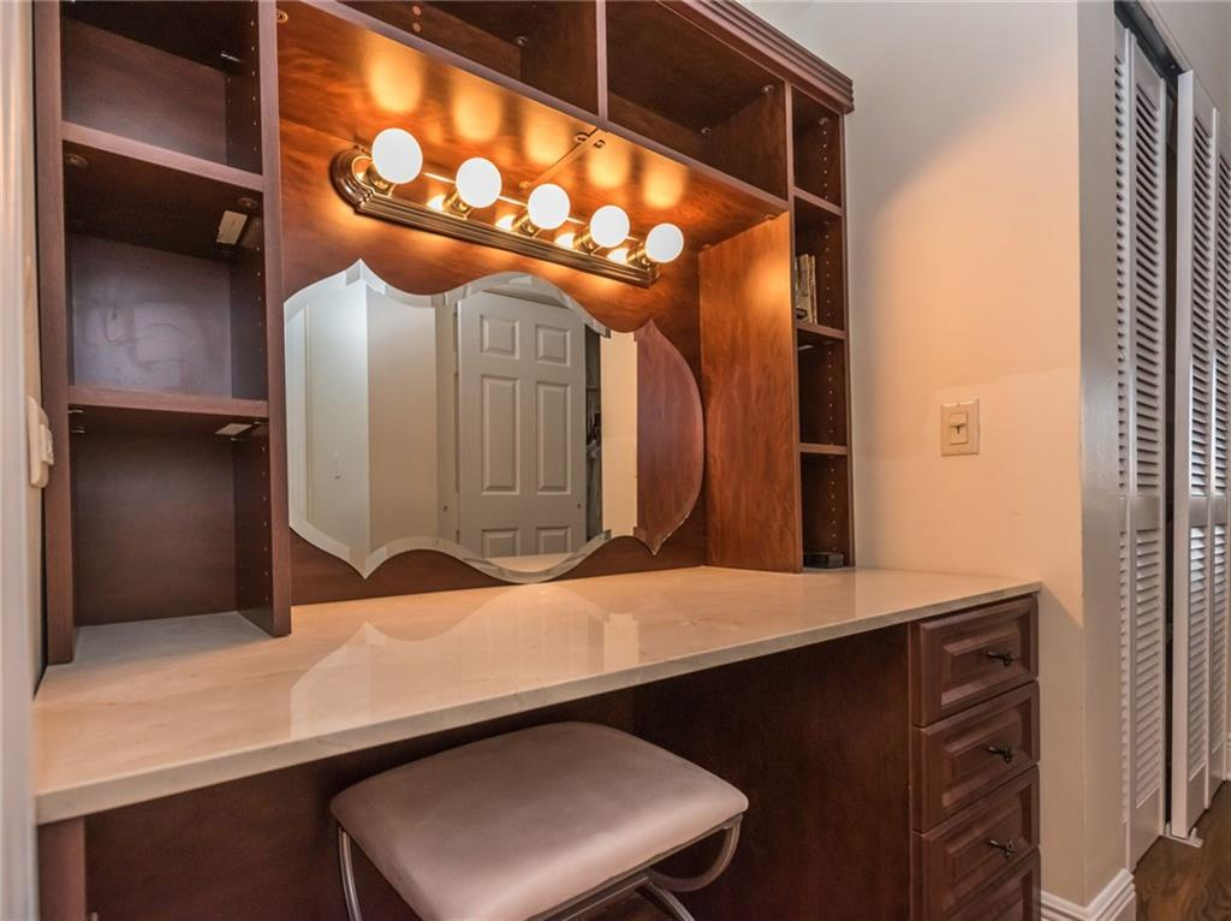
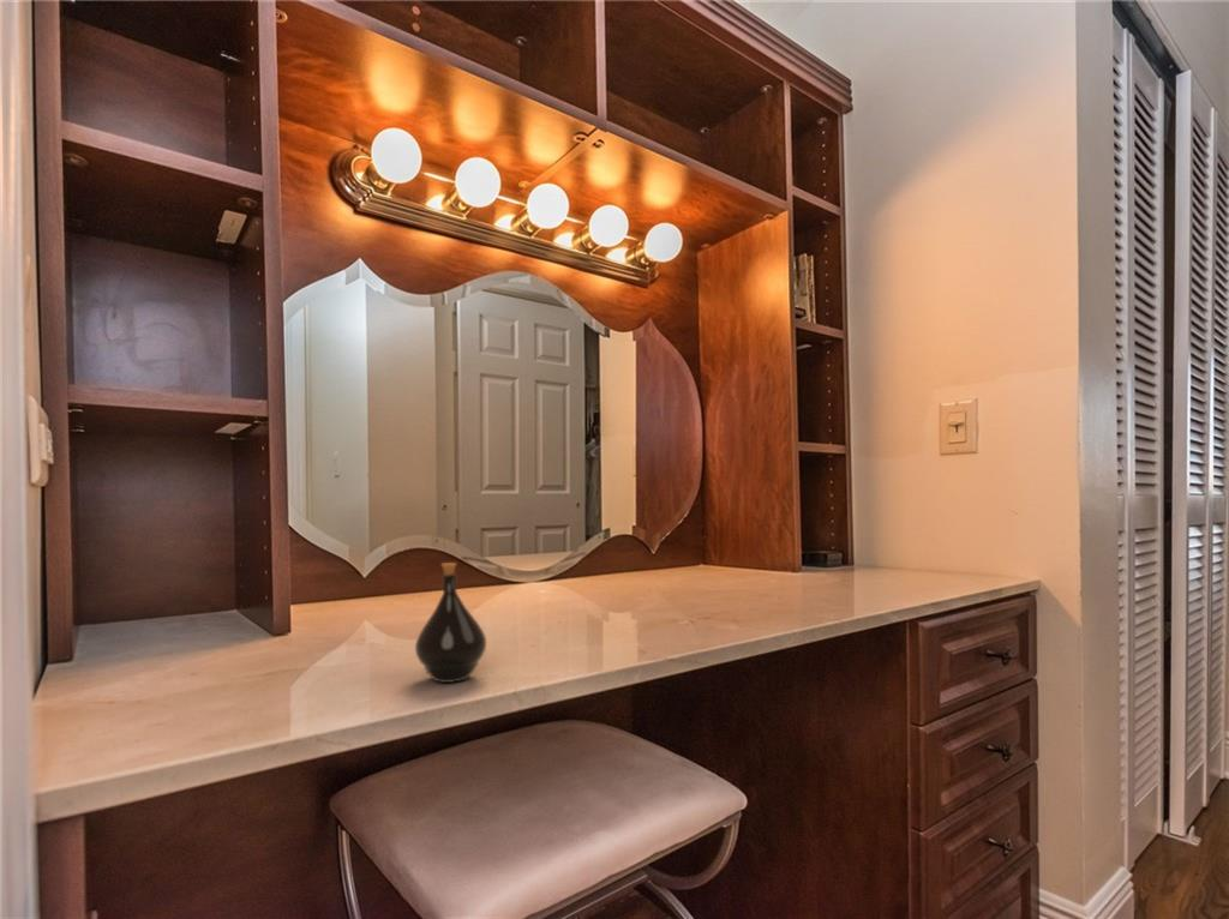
+ perfume bottle [414,561,487,684]
